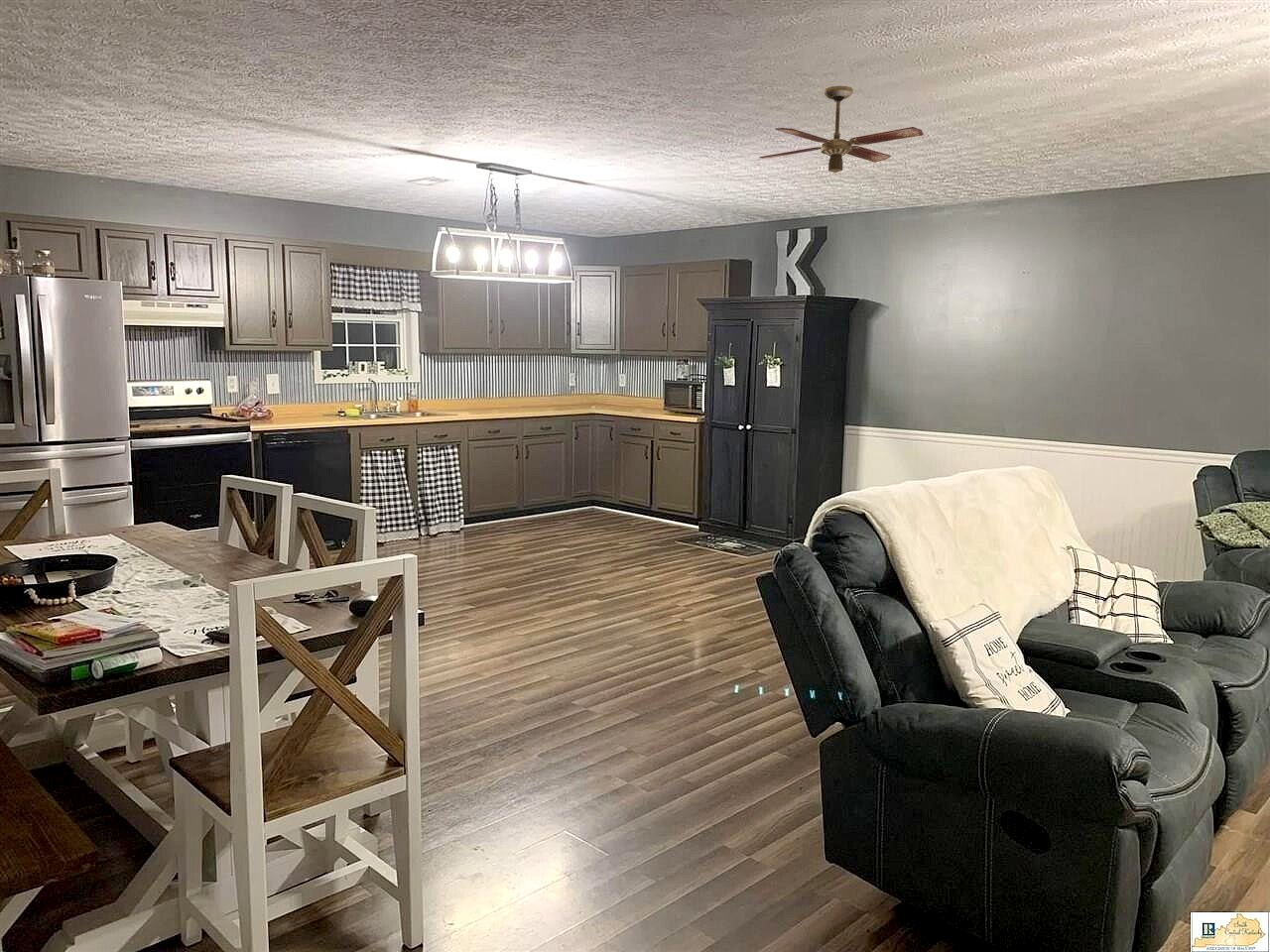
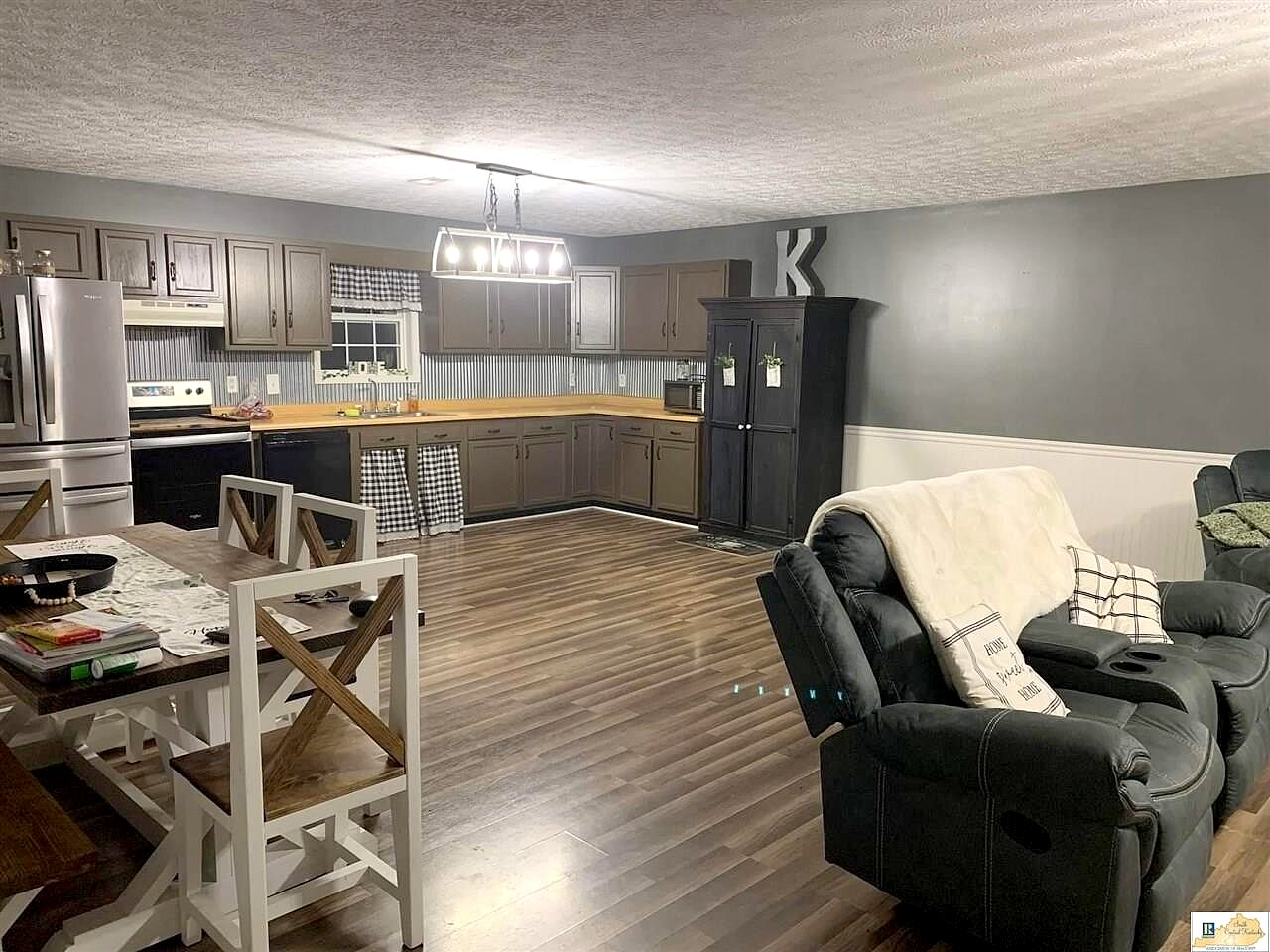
- ceiling fan [758,85,925,174]
